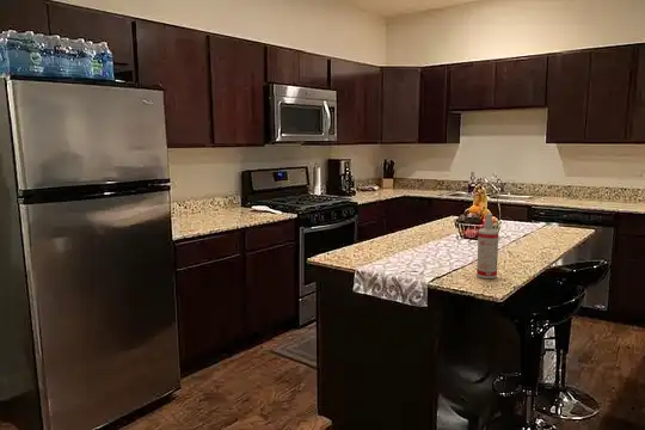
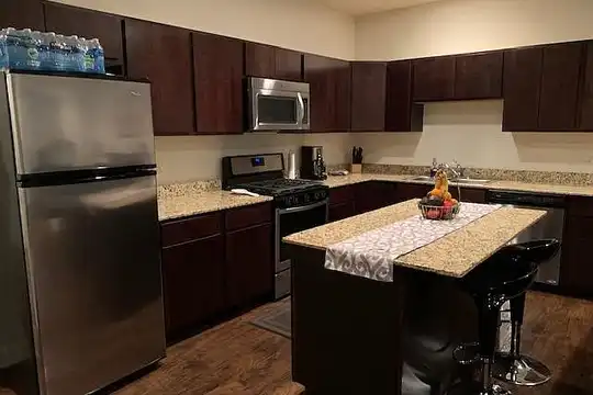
- spray bottle [475,213,499,280]
